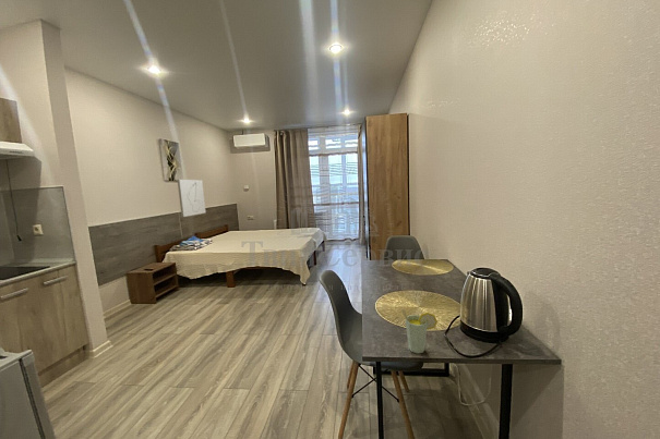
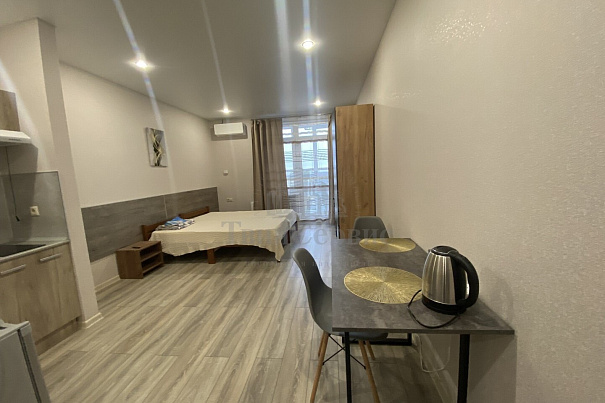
- cup [400,308,439,354]
- wall art [177,179,207,218]
